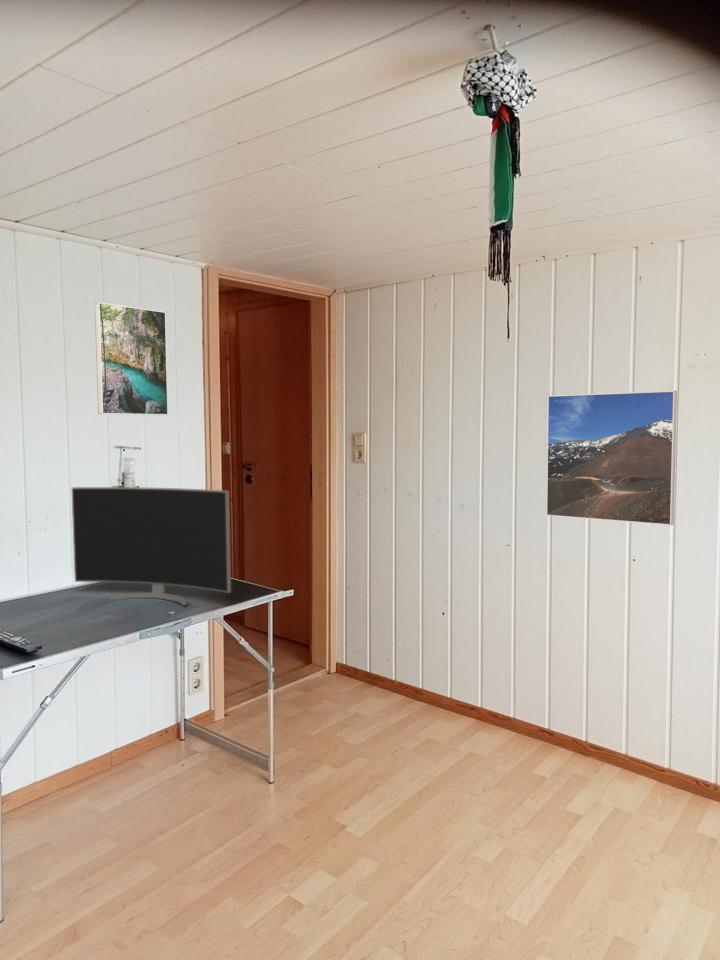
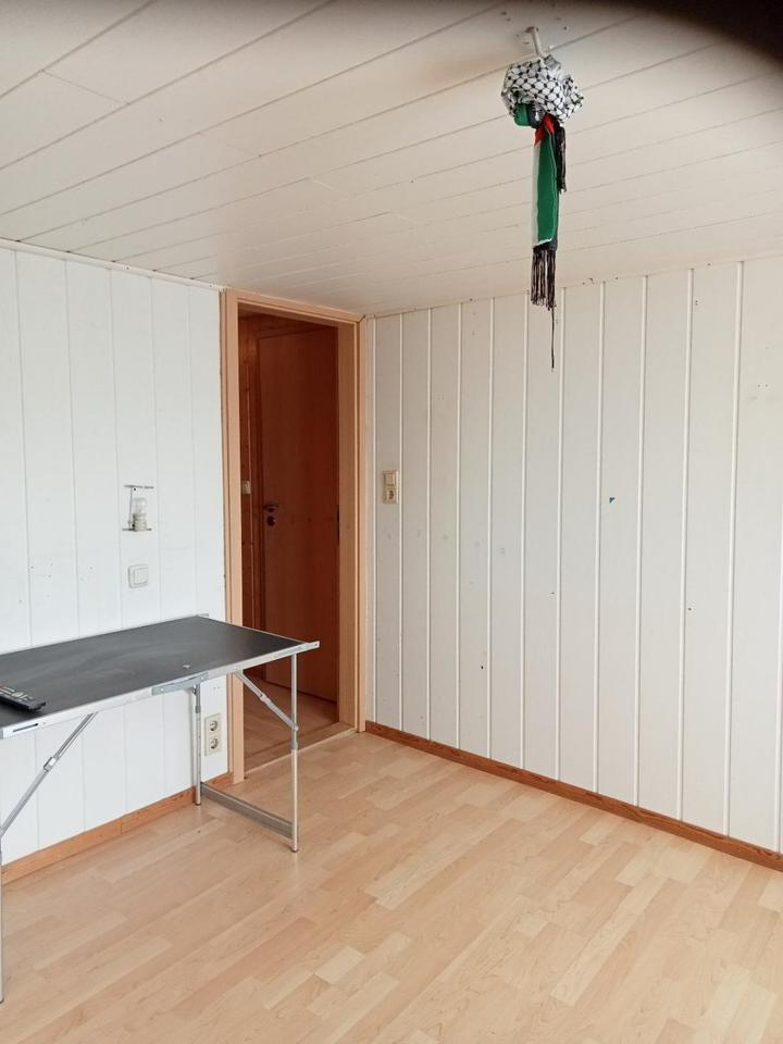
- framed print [94,301,169,416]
- monitor [71,486,232,607]
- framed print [545,390,678,526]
